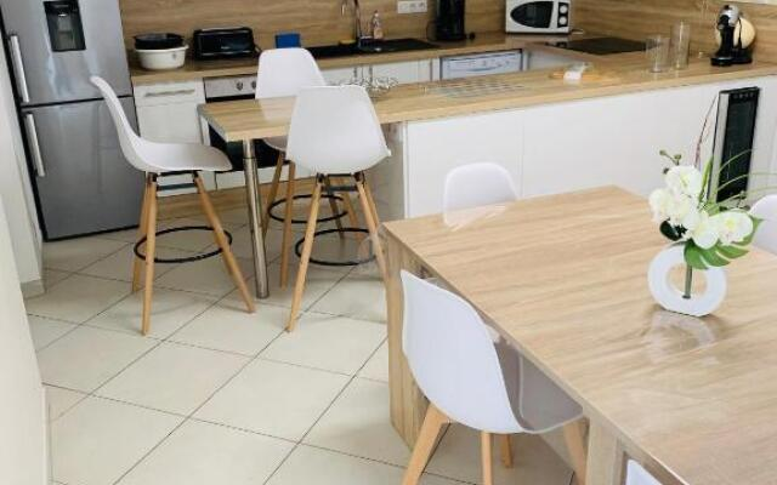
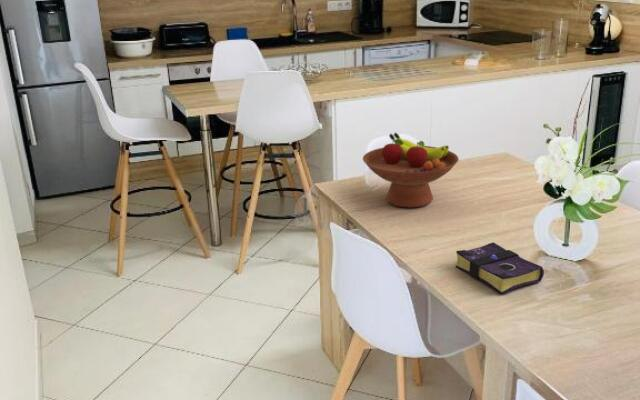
+ fruit bowl [362,132,460,209]
+ book [455,241,545,295]
